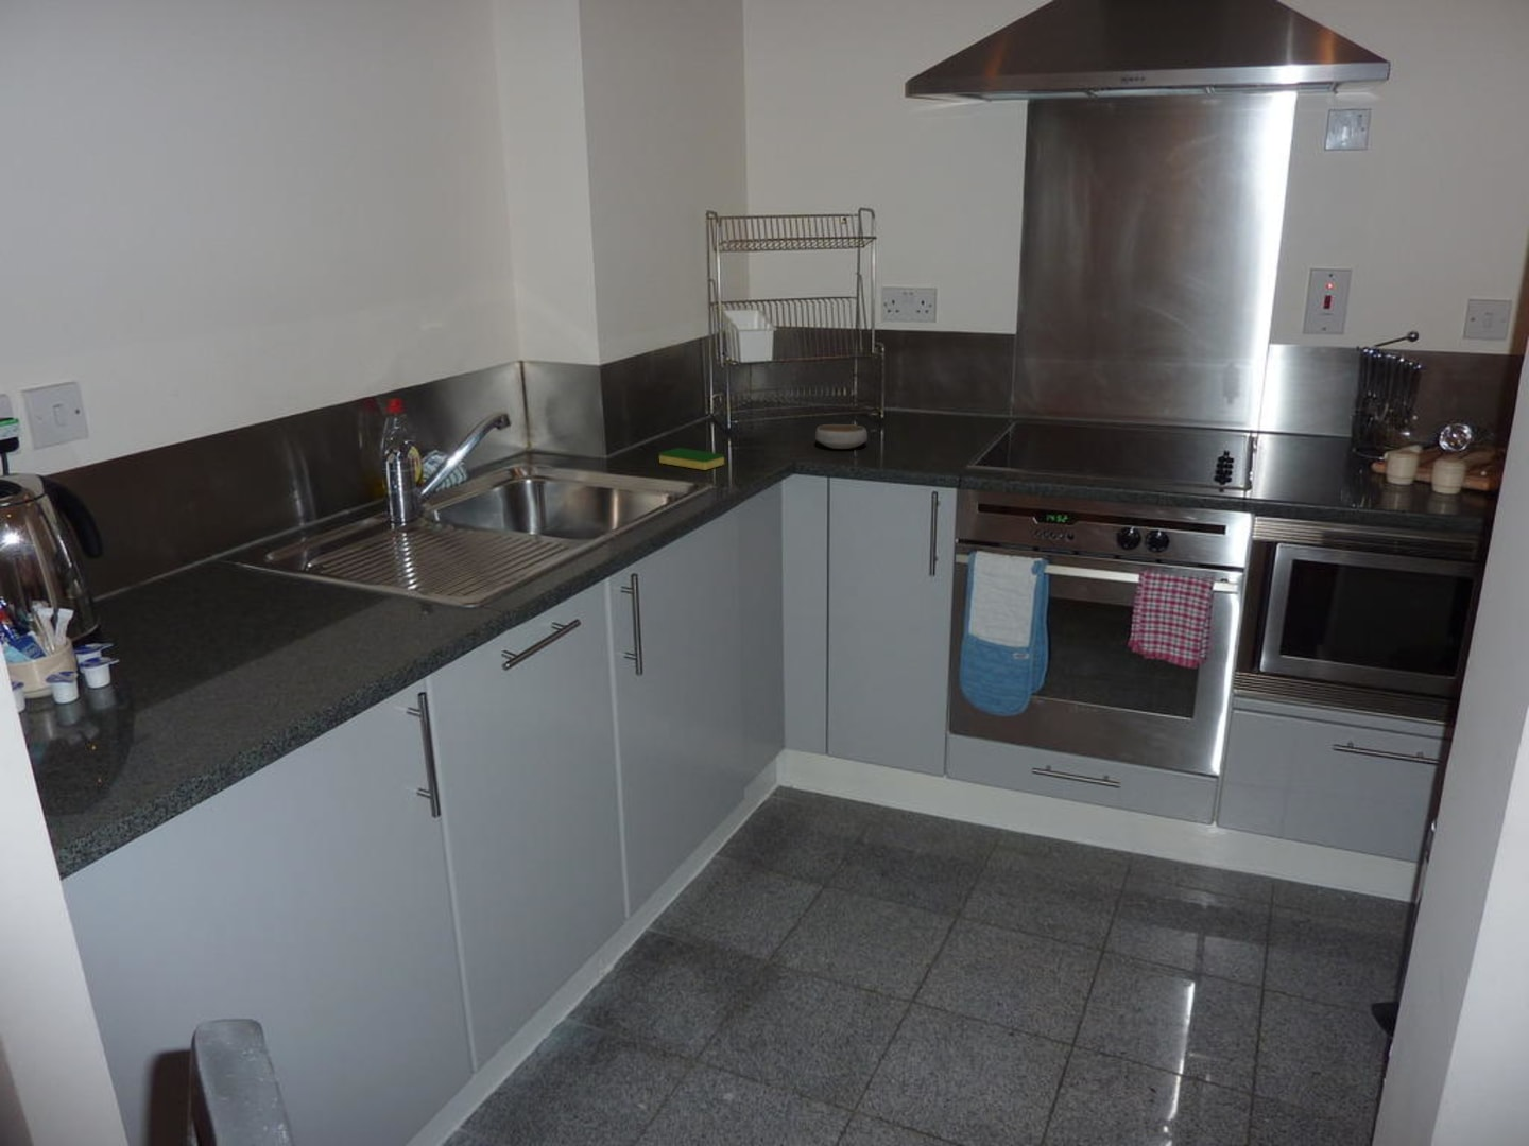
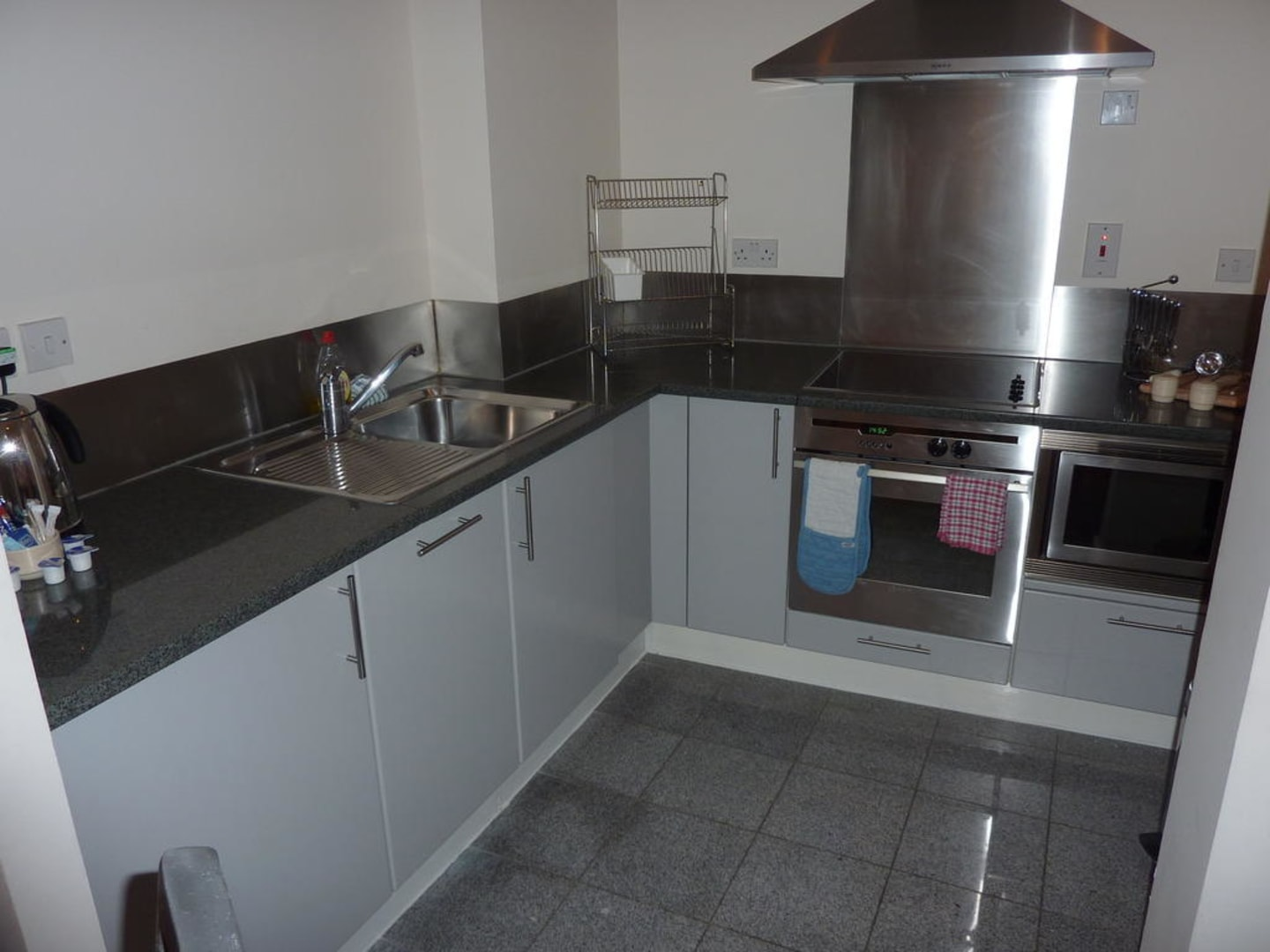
- bowl [814,424,868,450]
- dish sponge [659,447,725,471]
